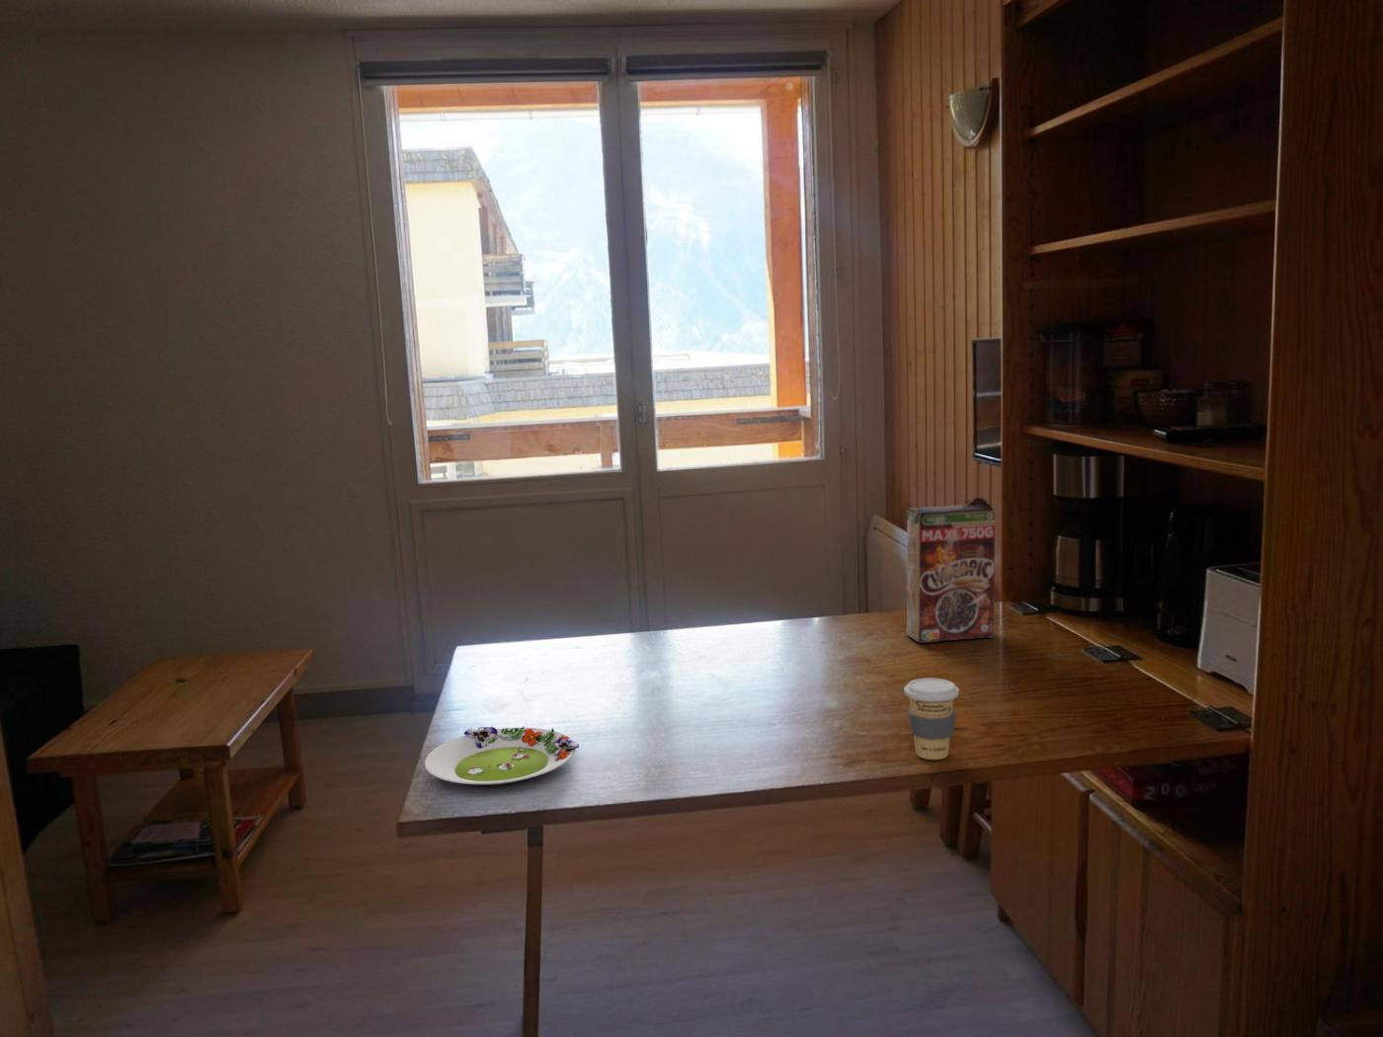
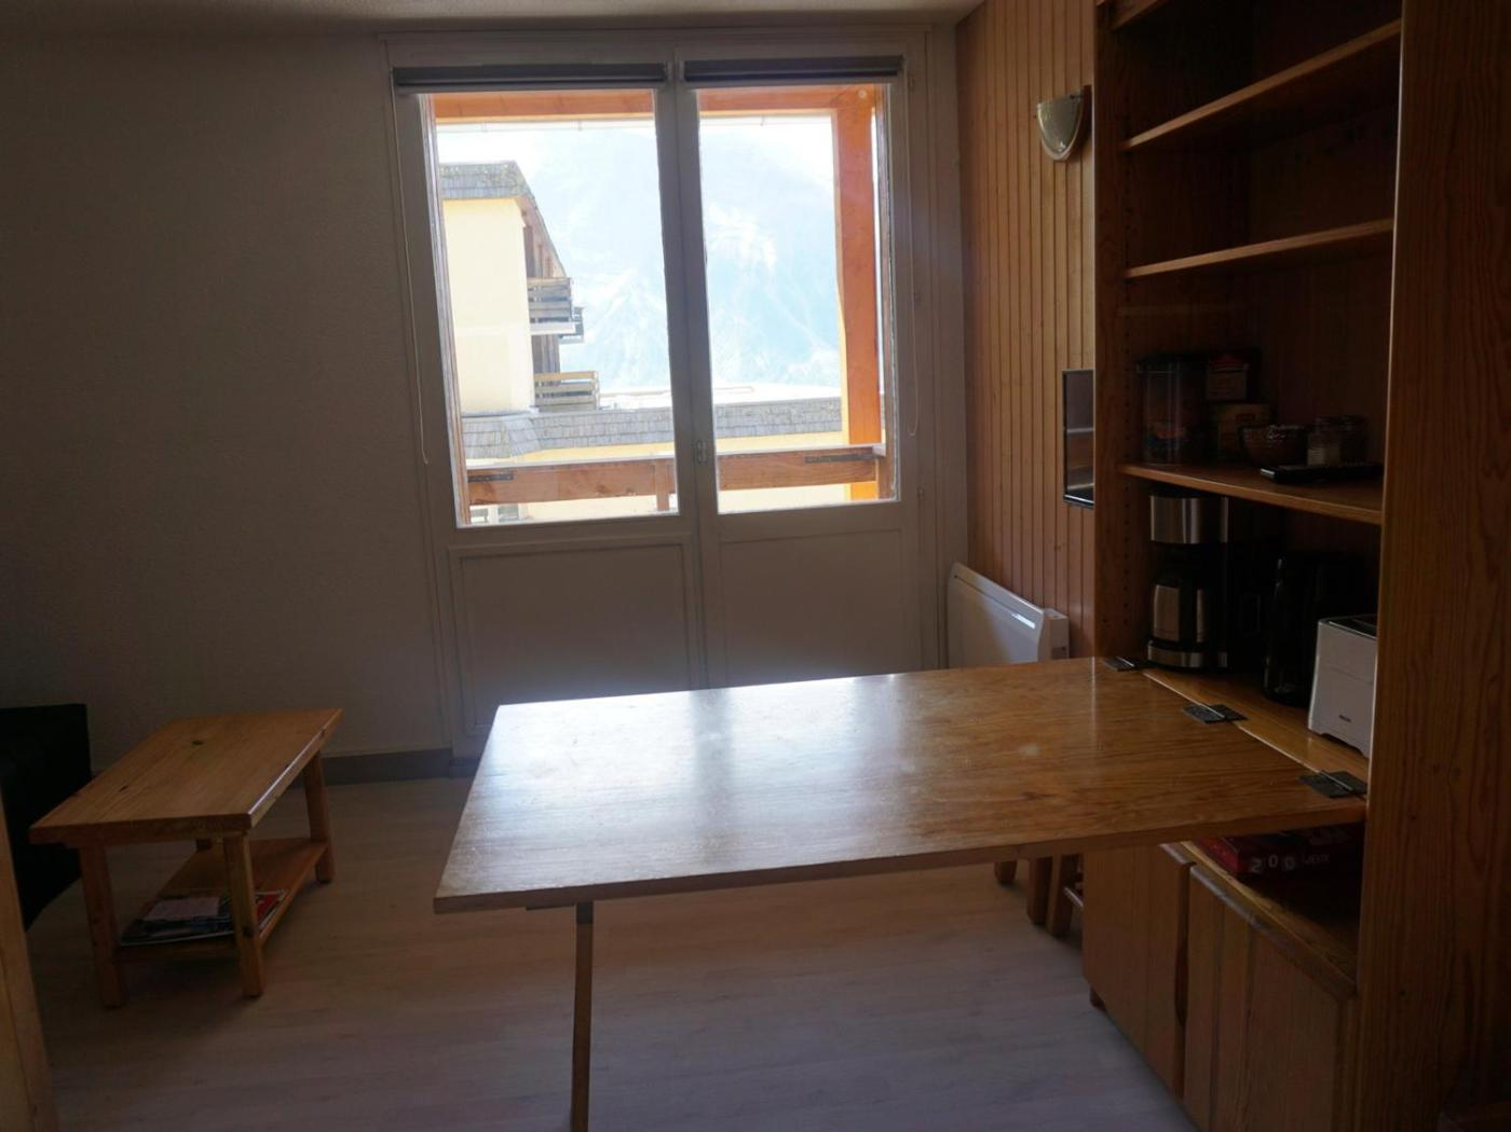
- coffee cup [903,678,960,760]
- cereal box [904,496,996,644]
- salad plate [424,725,579,785]
